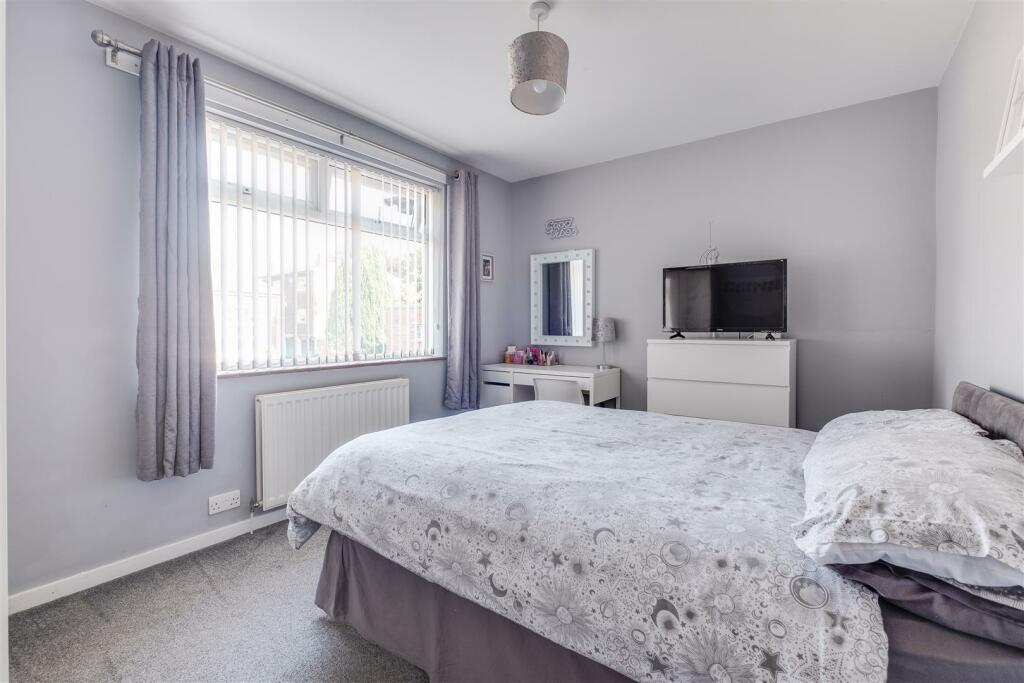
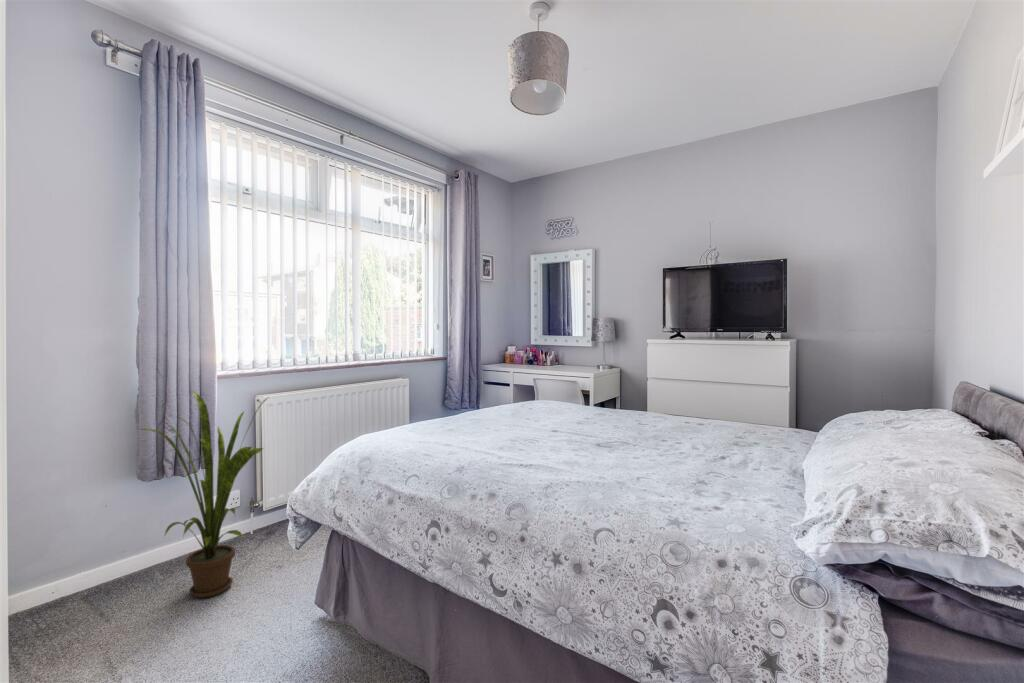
+ house plant [138,390,270,599]
